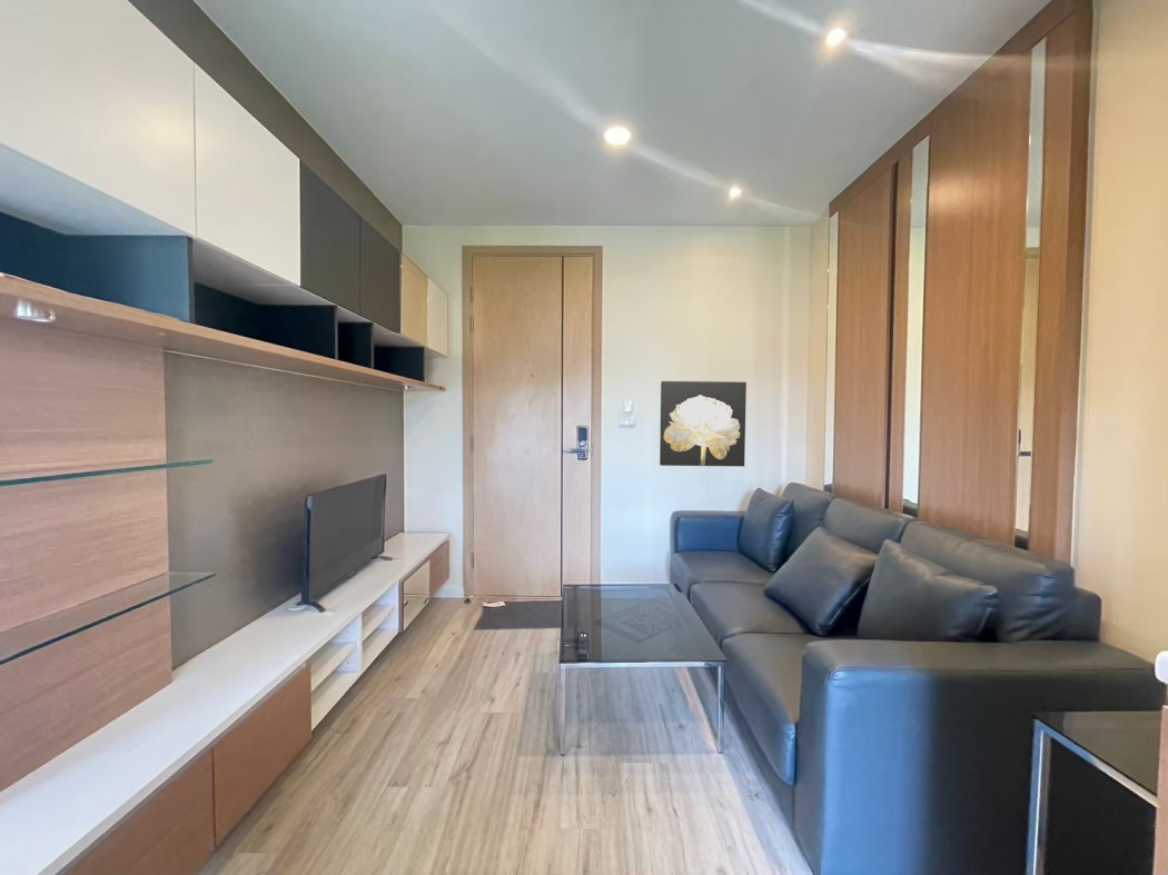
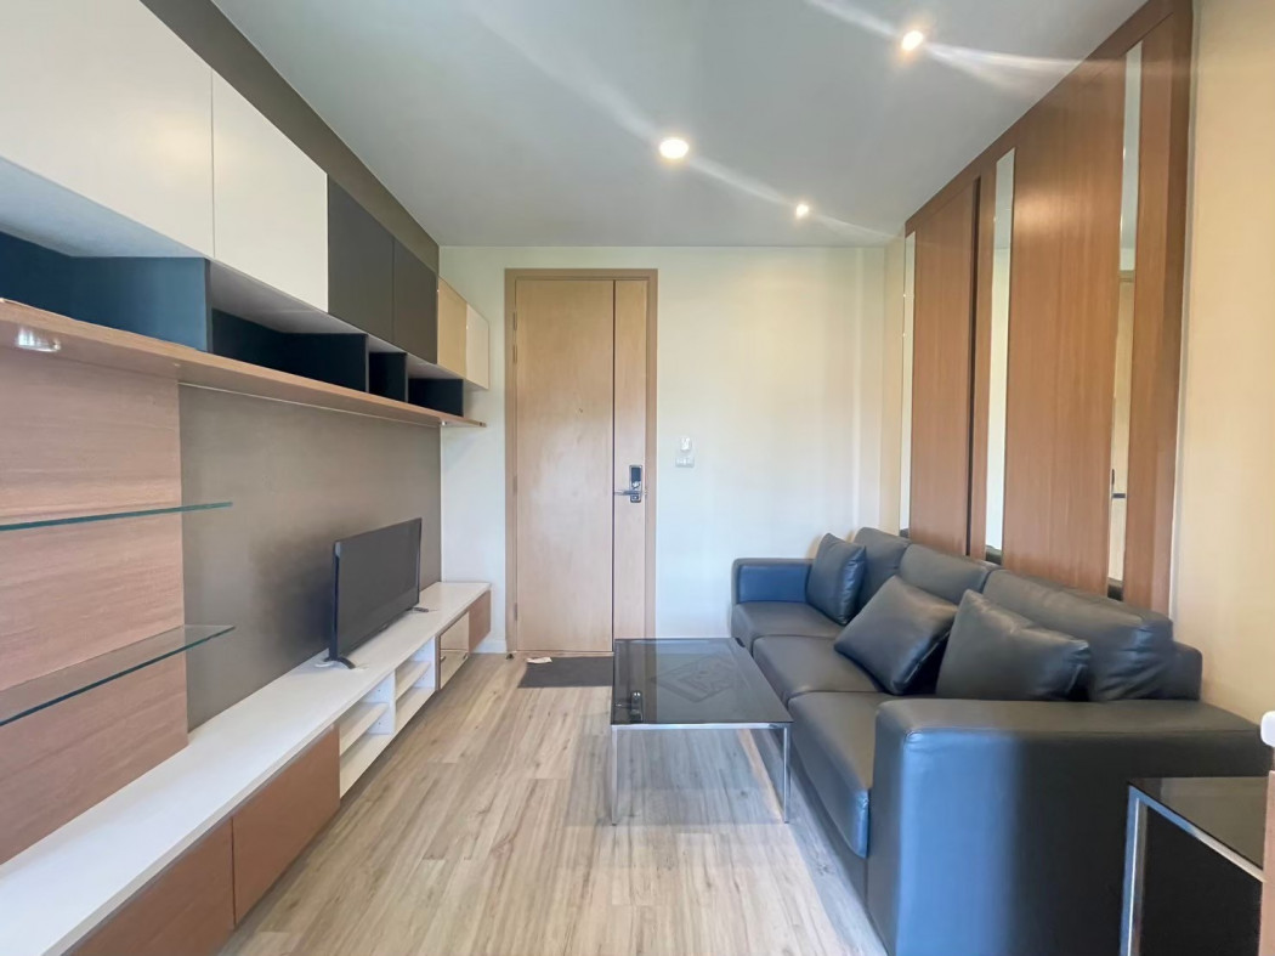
- wall art [659,380,748,468]
